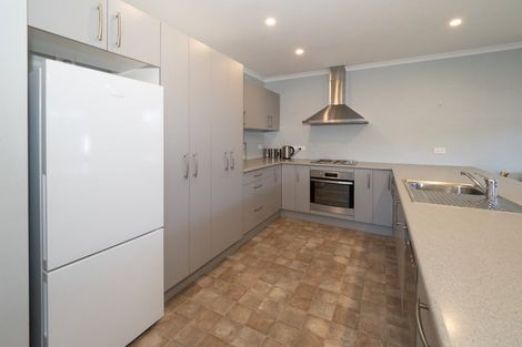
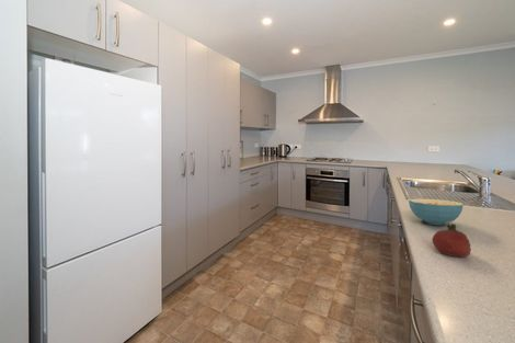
+ cereal bowl [408,198,465,226]
+ fruit [432,222,472,259]
